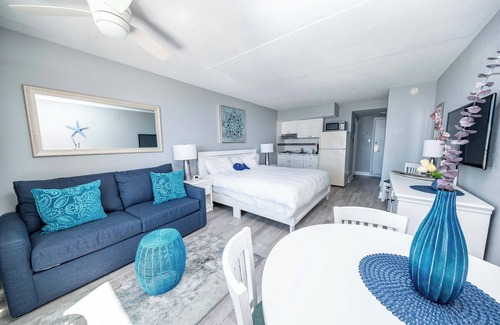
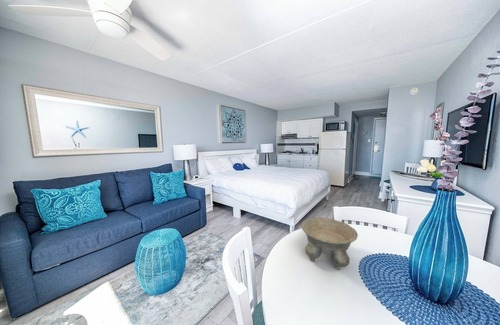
+ bowl [300,216,359,271]
